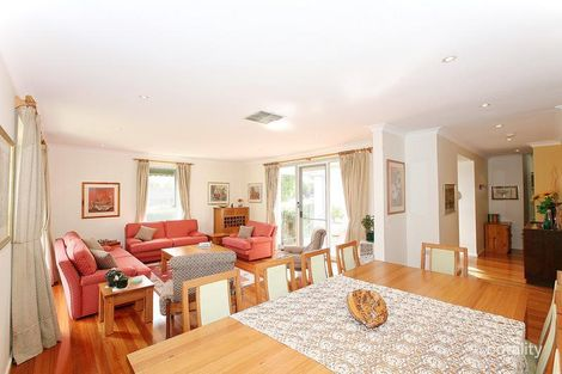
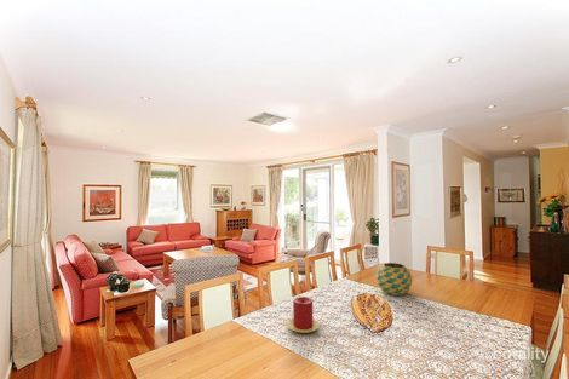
+ decorative ball [375,262,413,297]
+ candle [286,295,321,334]
